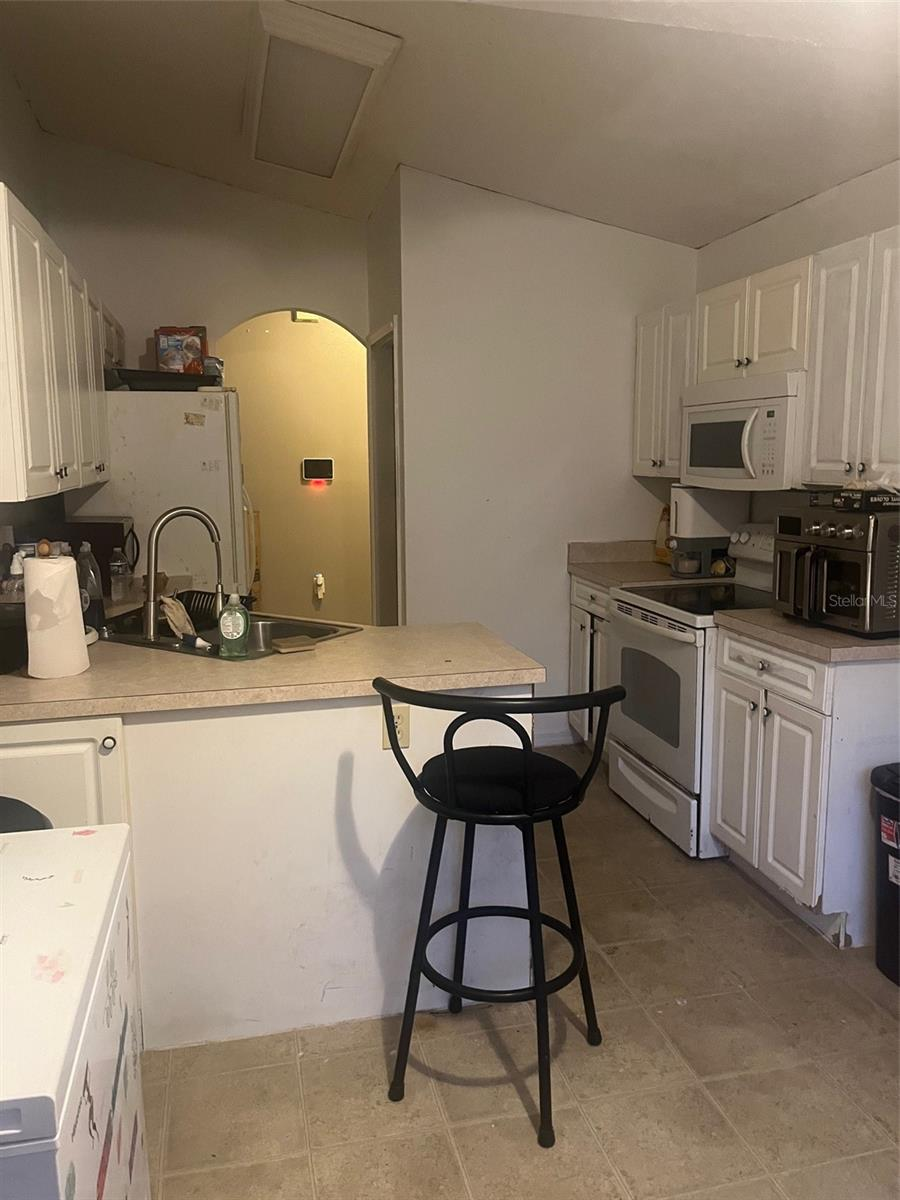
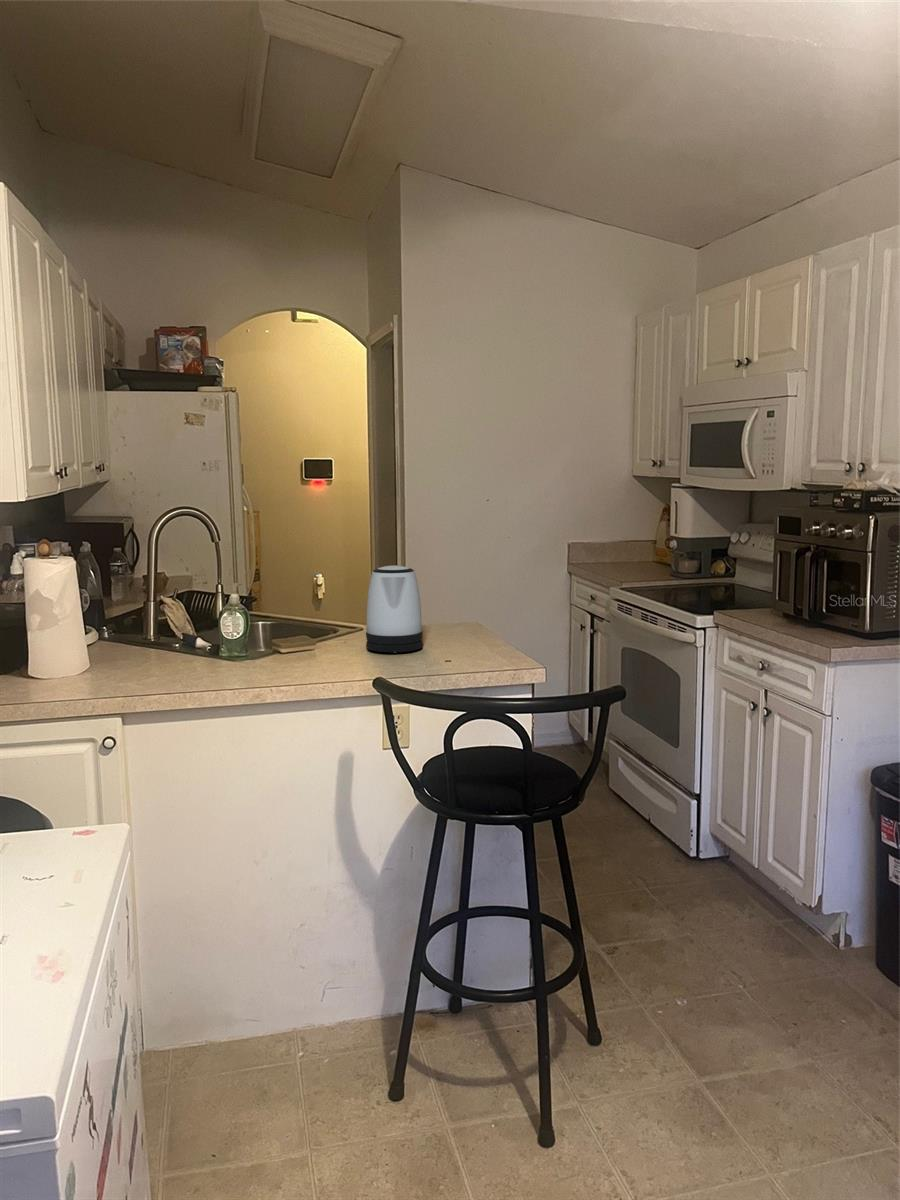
+ kettle [365,564,424,654]
